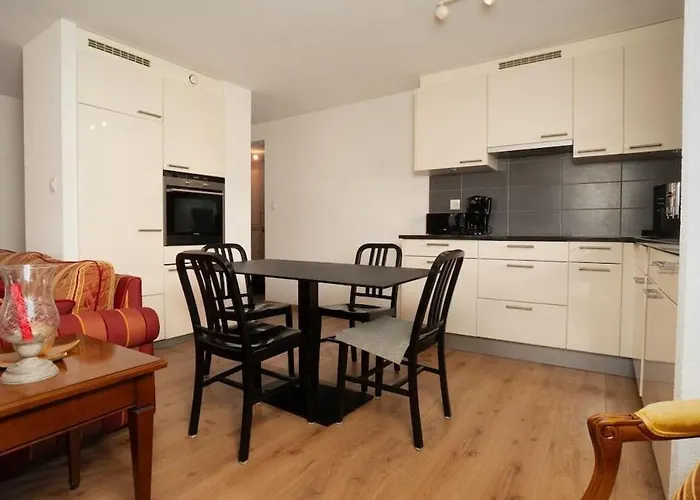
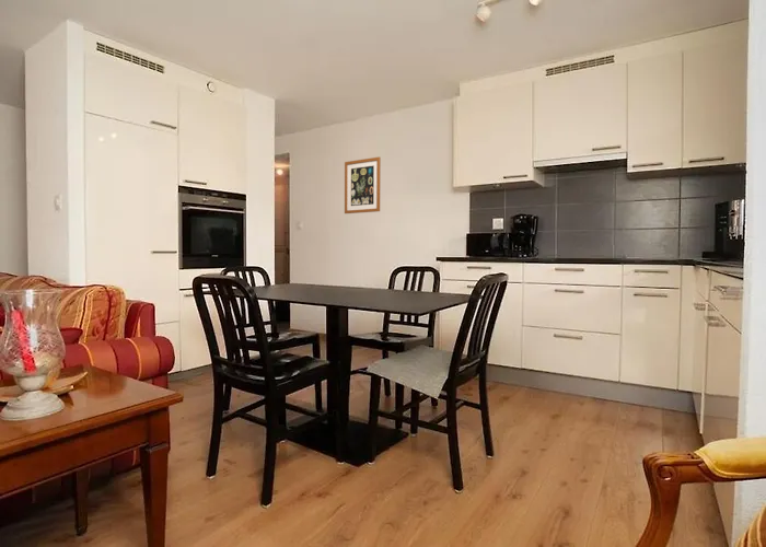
+ wall art [344,156,382,214]
